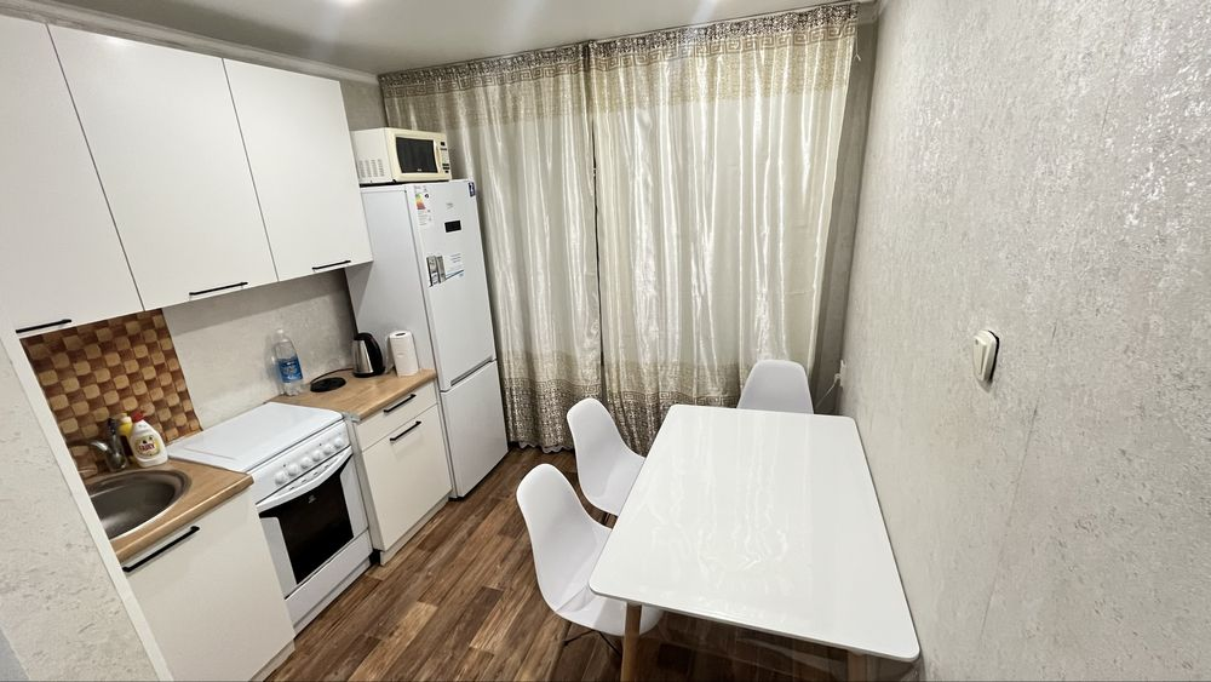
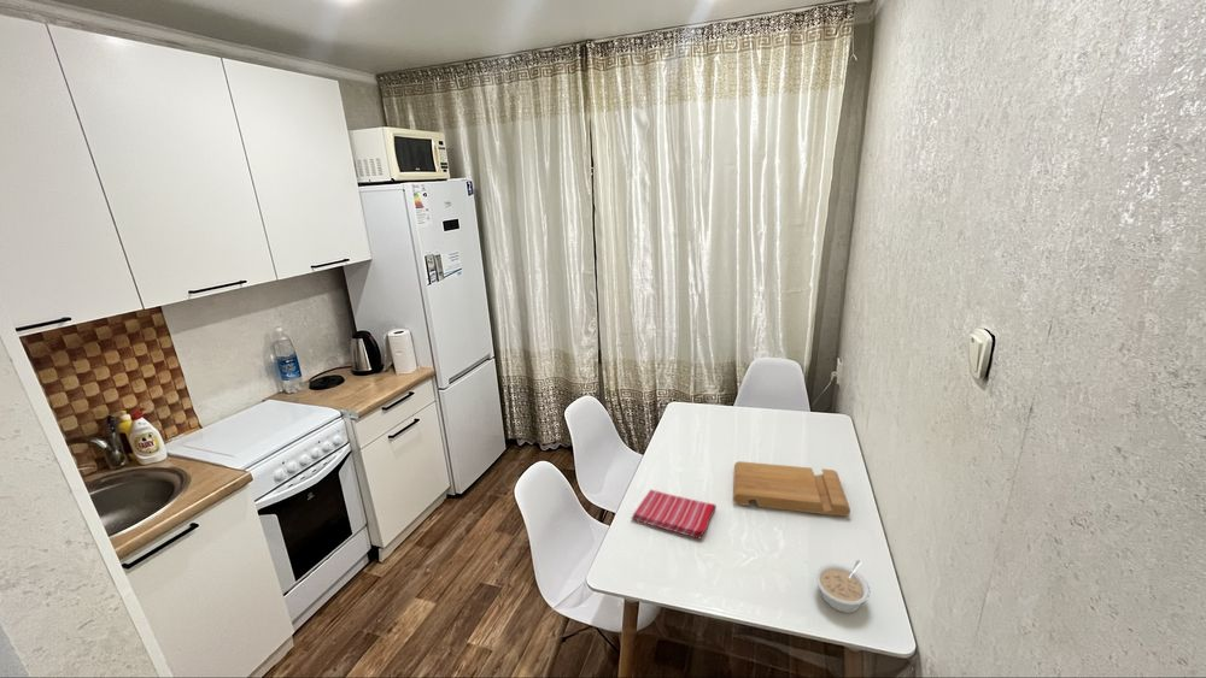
+ legume [814,559,871,614]
+ dish towel [631,489,718,540]
+ cutting board [732,460,851,518]
